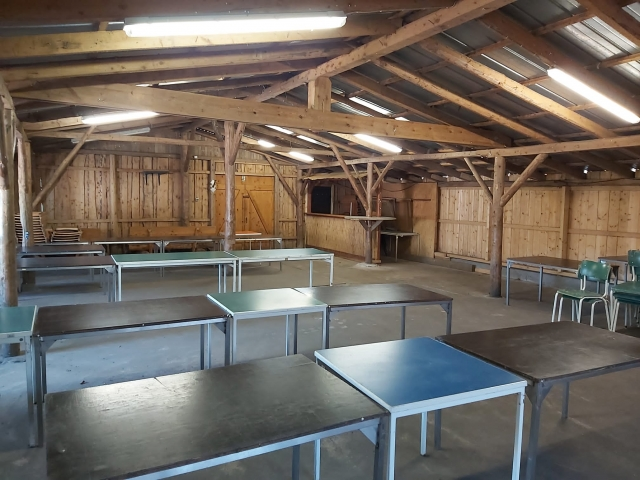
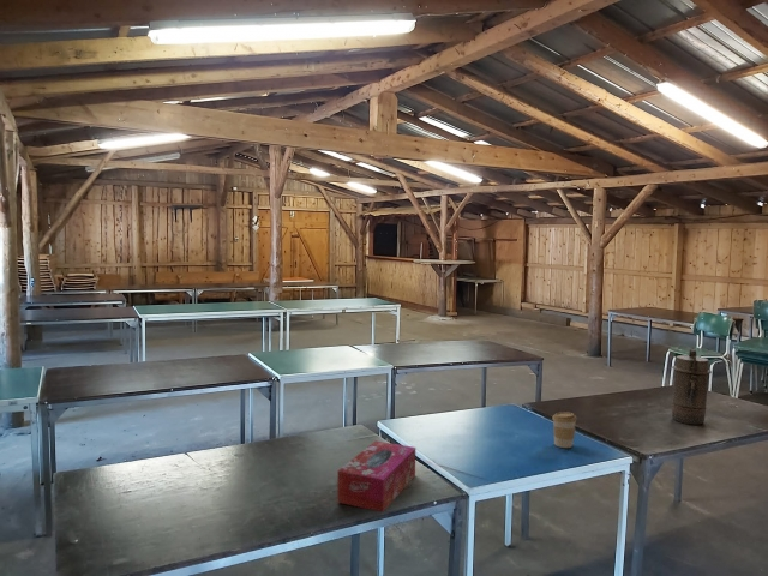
+ coffee cup [551,410,578,449]
+ thermos [670,347,713,426]
+ tissue box [336,440,416,514]
